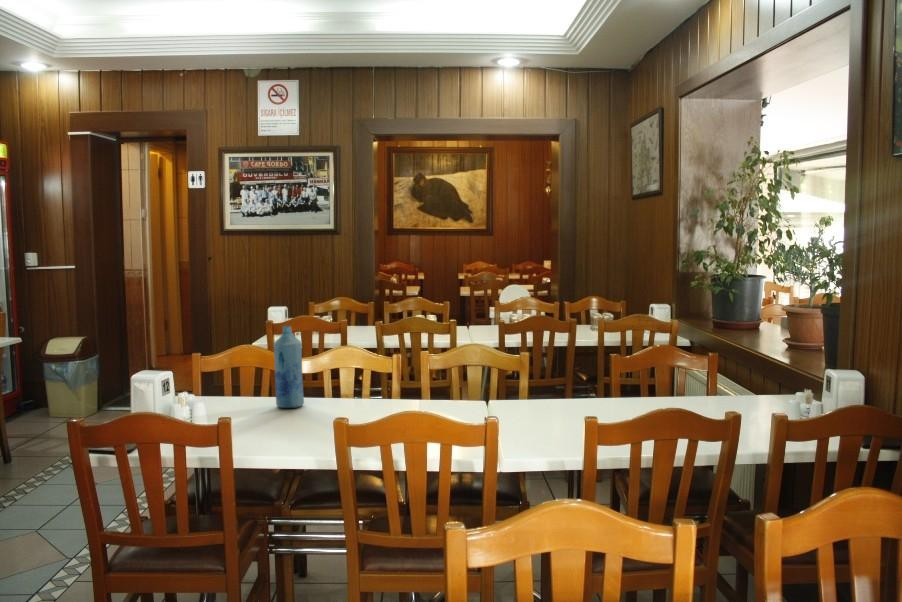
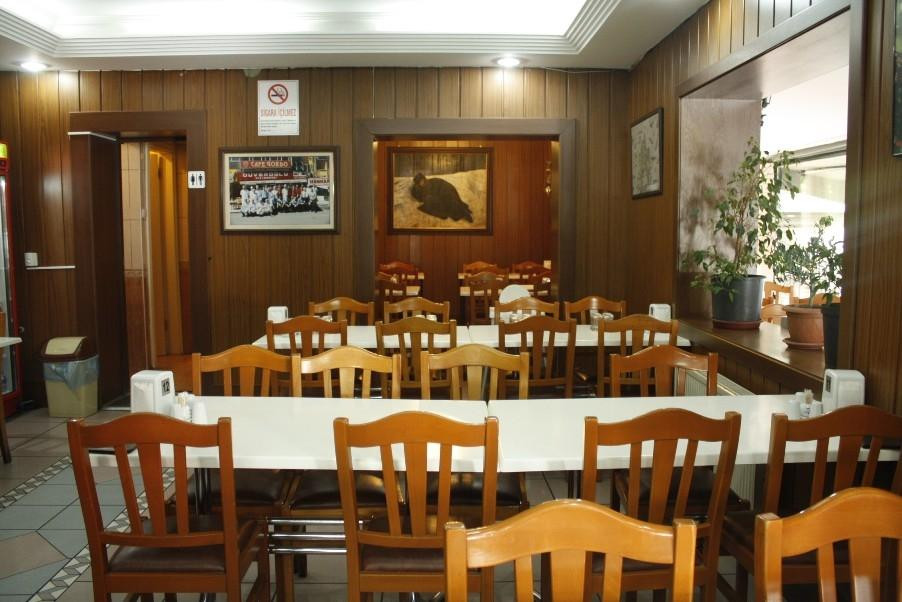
- bottle [273,325,305,409]
